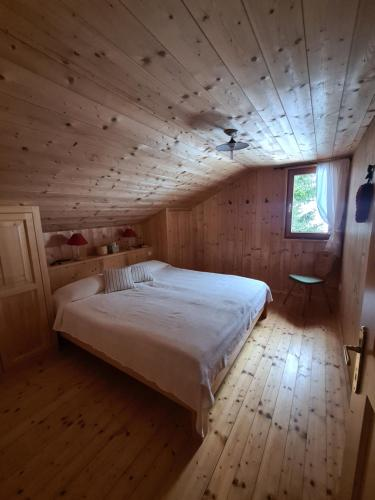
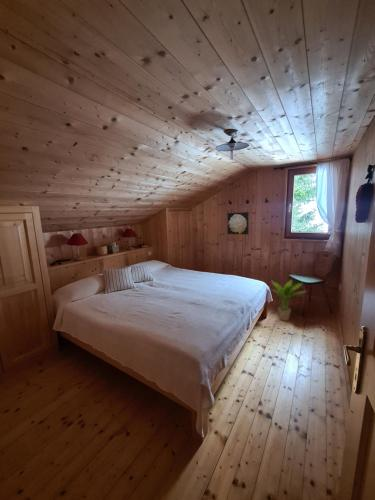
+ potted plant [270,278,308,322]
+ wall art [227,211,250,235]
